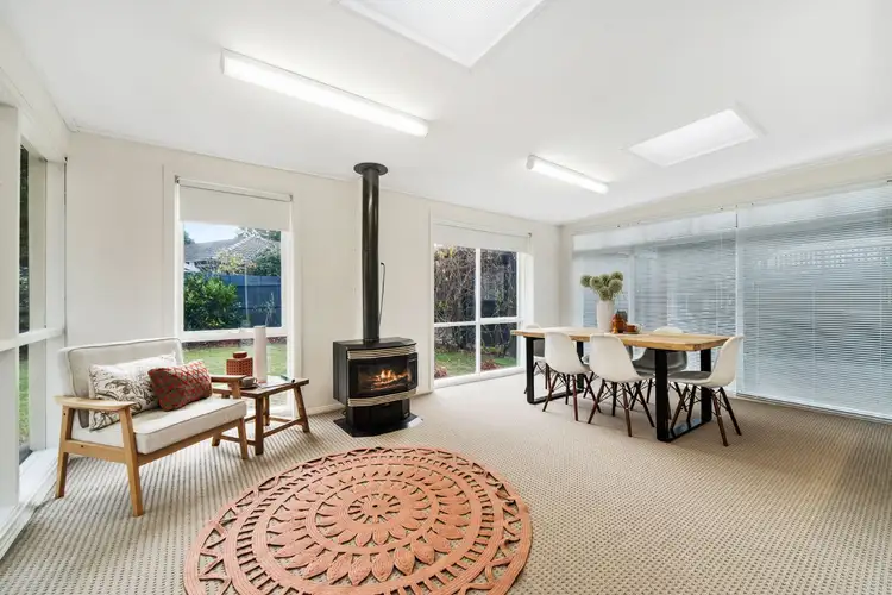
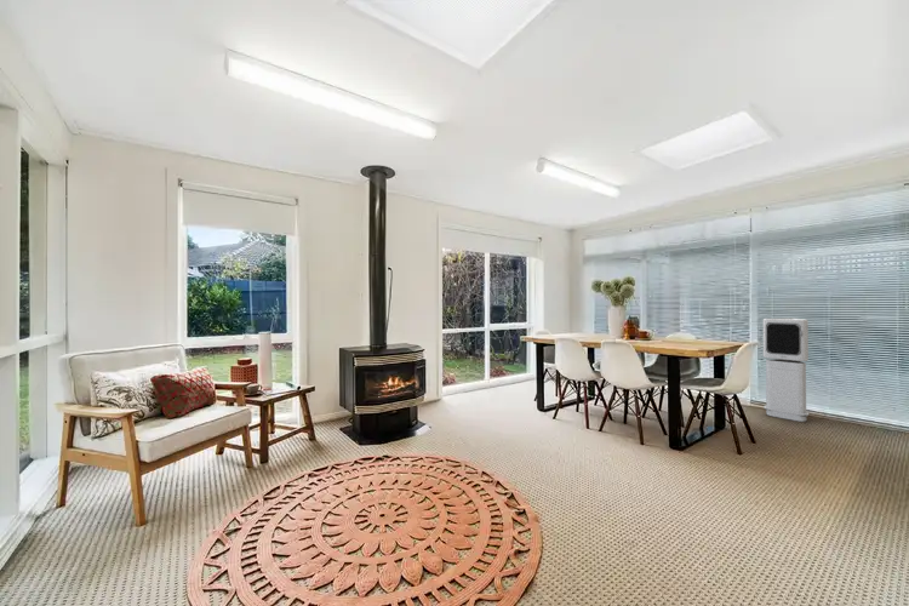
+ air purifier [762,318,810,423]
